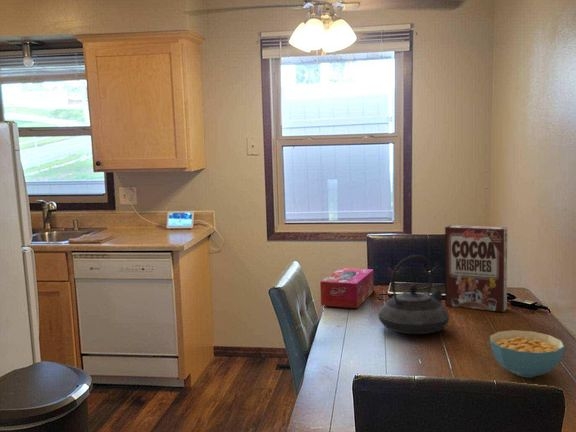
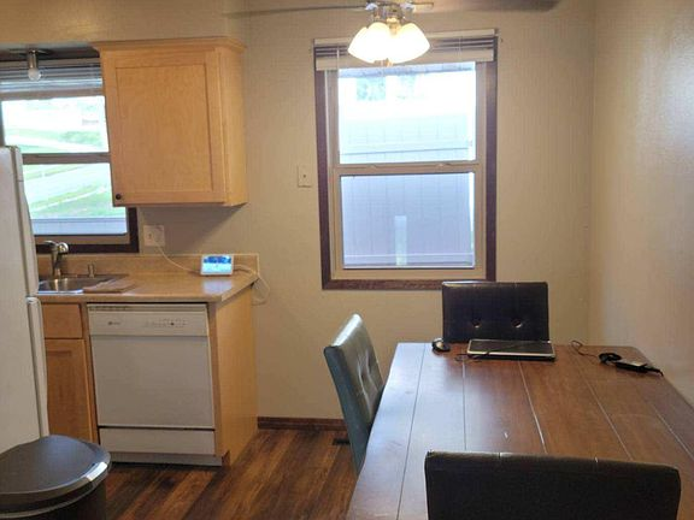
- cereal box [444,224,508,313]
- teapot [378,254,450,335]
- cereal bowl [489,329,565,379]
- tissue box [319,267,375,309]
